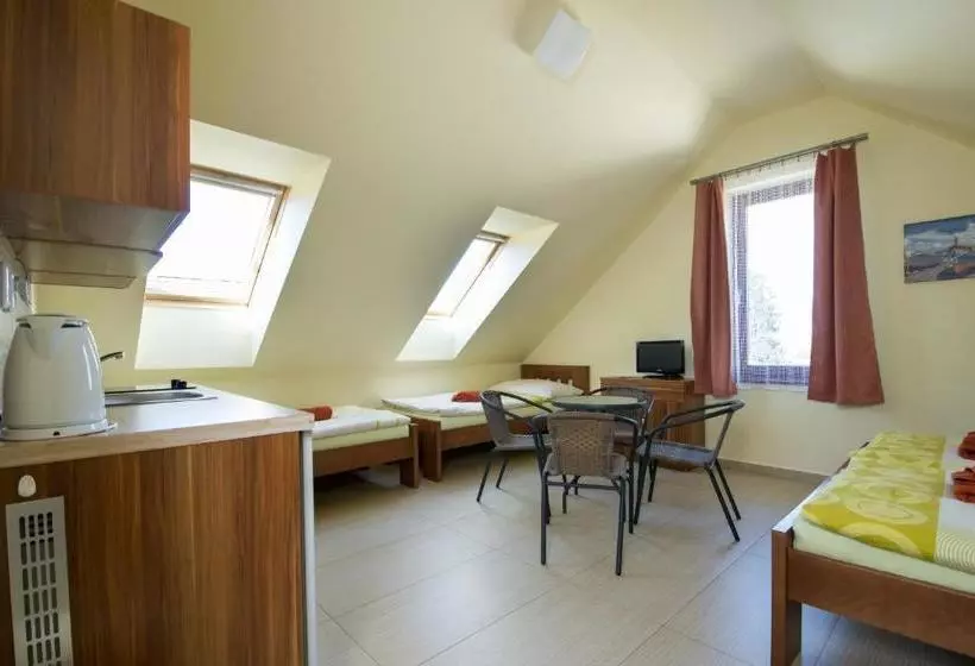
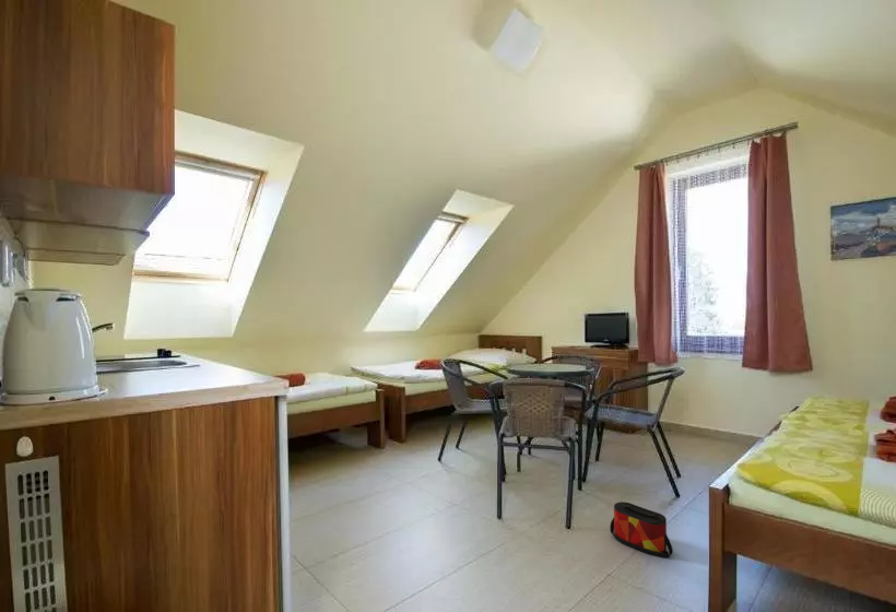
+ bag [609,501,674,560]
